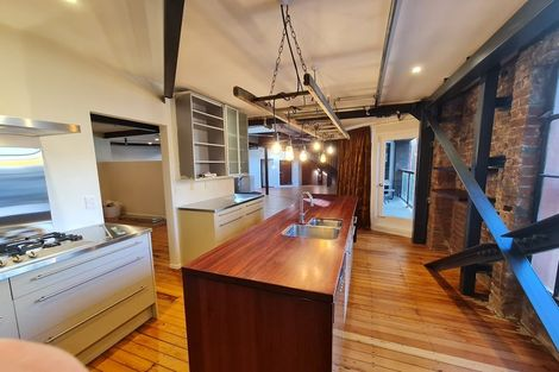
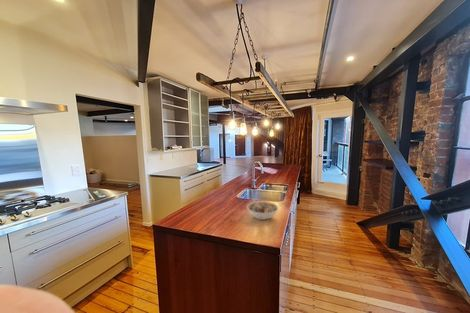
+ bowl [246,200,279,221]
